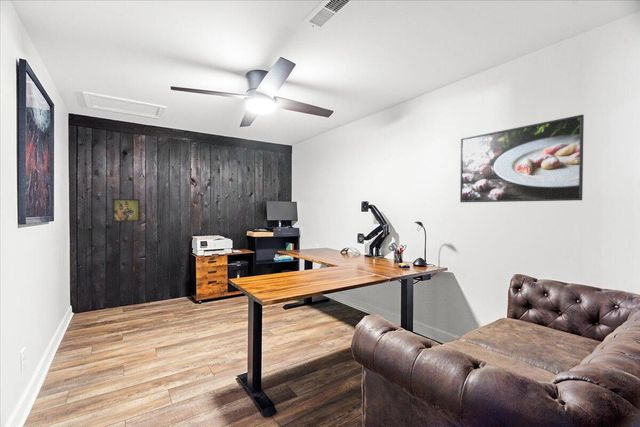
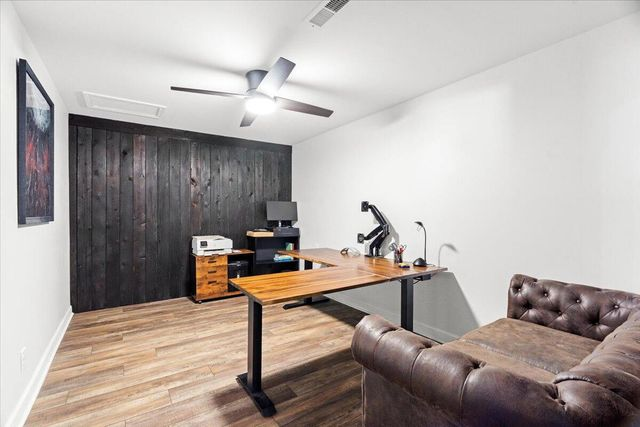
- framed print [112,198,141,223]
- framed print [459,114,585,203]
